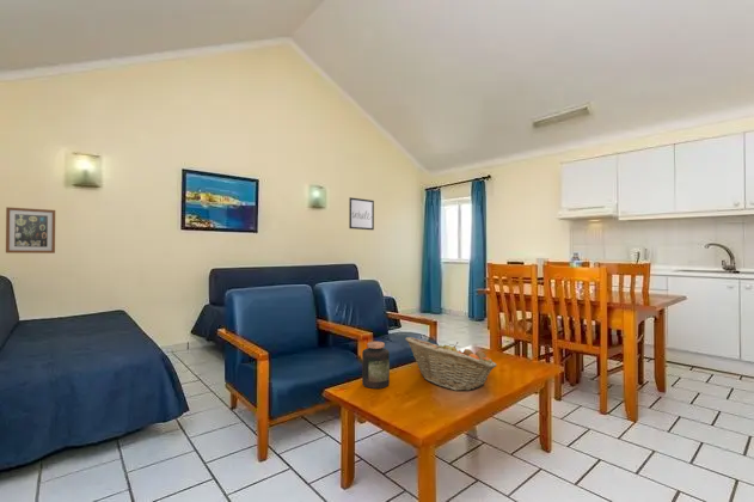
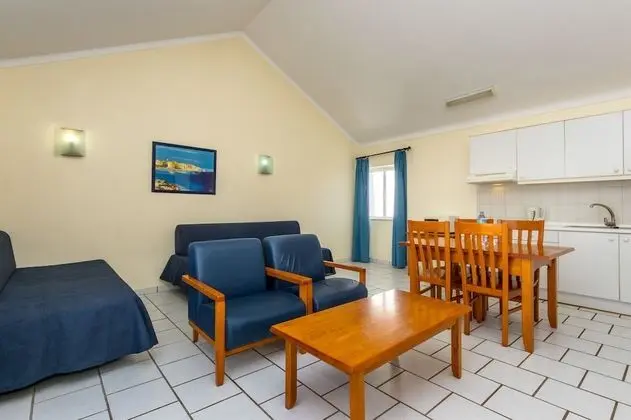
- wall art [348,196,375,231]
- jar [361,341,391,390]
- wall art [5,206,56,255]
- fruit basket [404,336,497,392]
